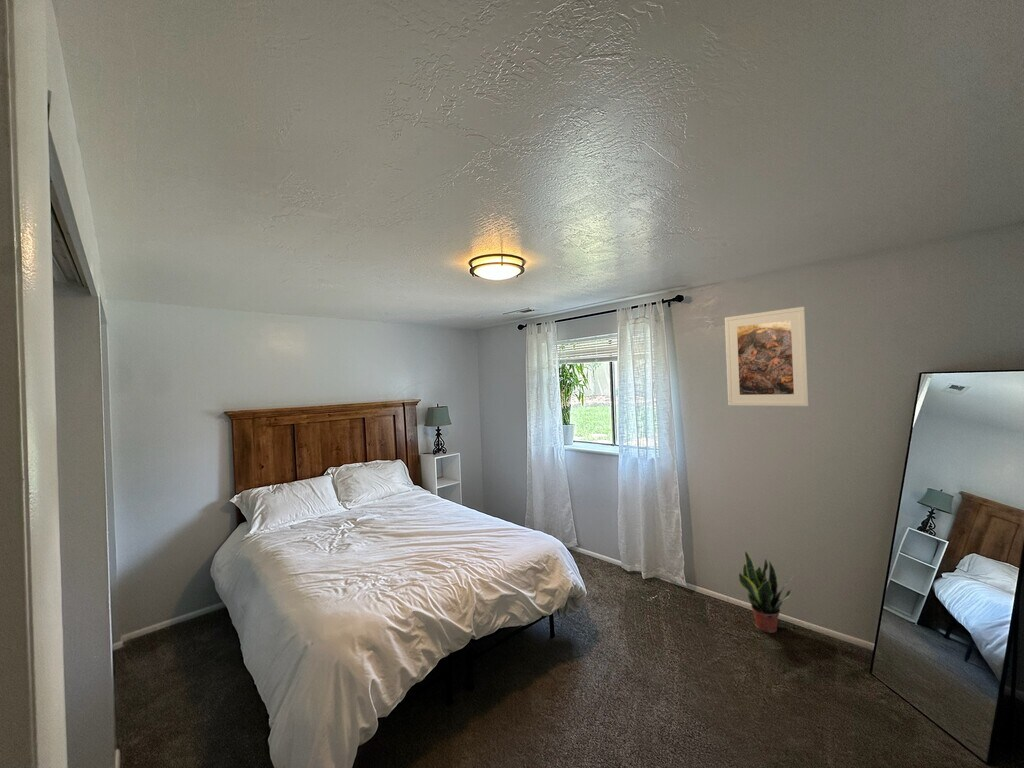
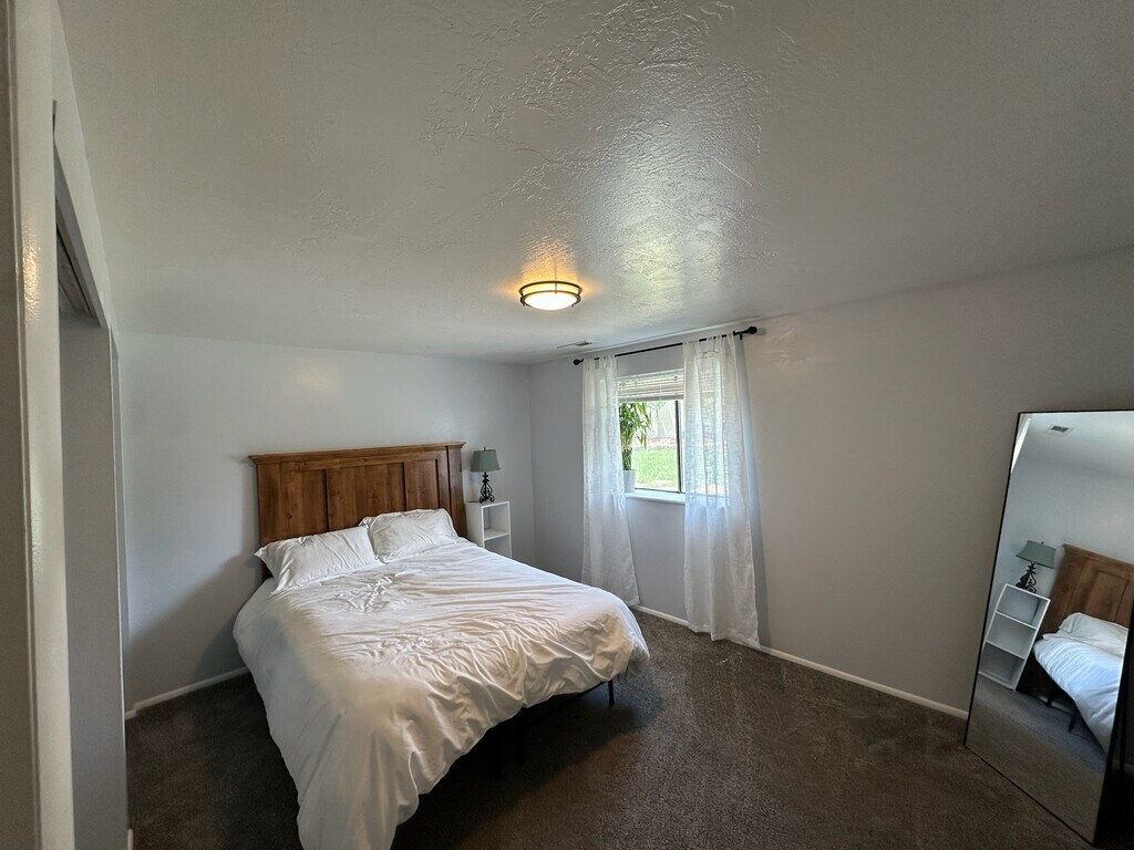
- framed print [724,306,810,407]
- potted plant [738,550,795,634]
